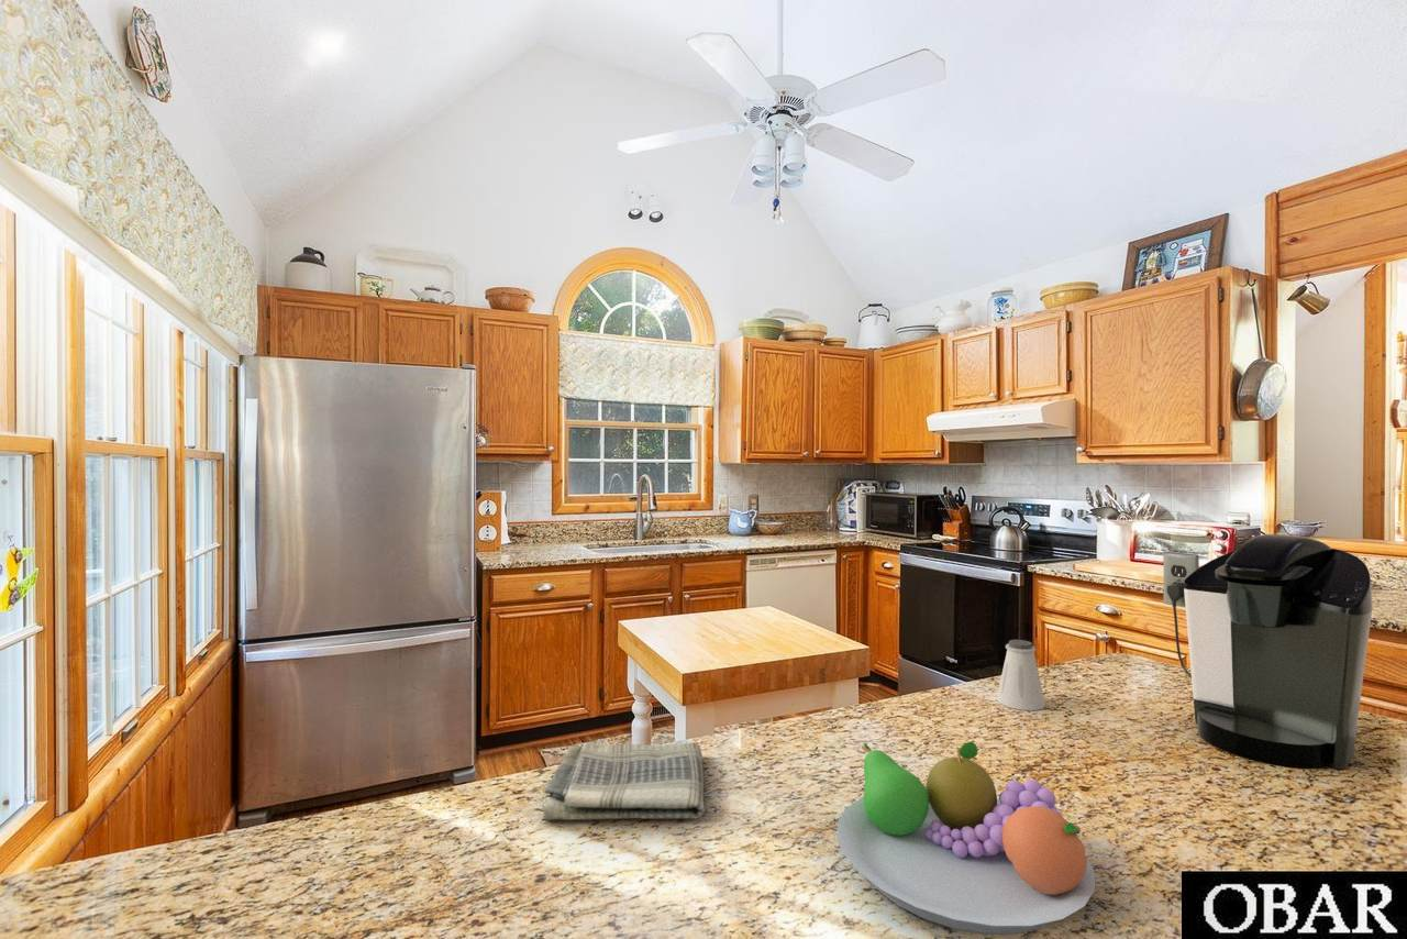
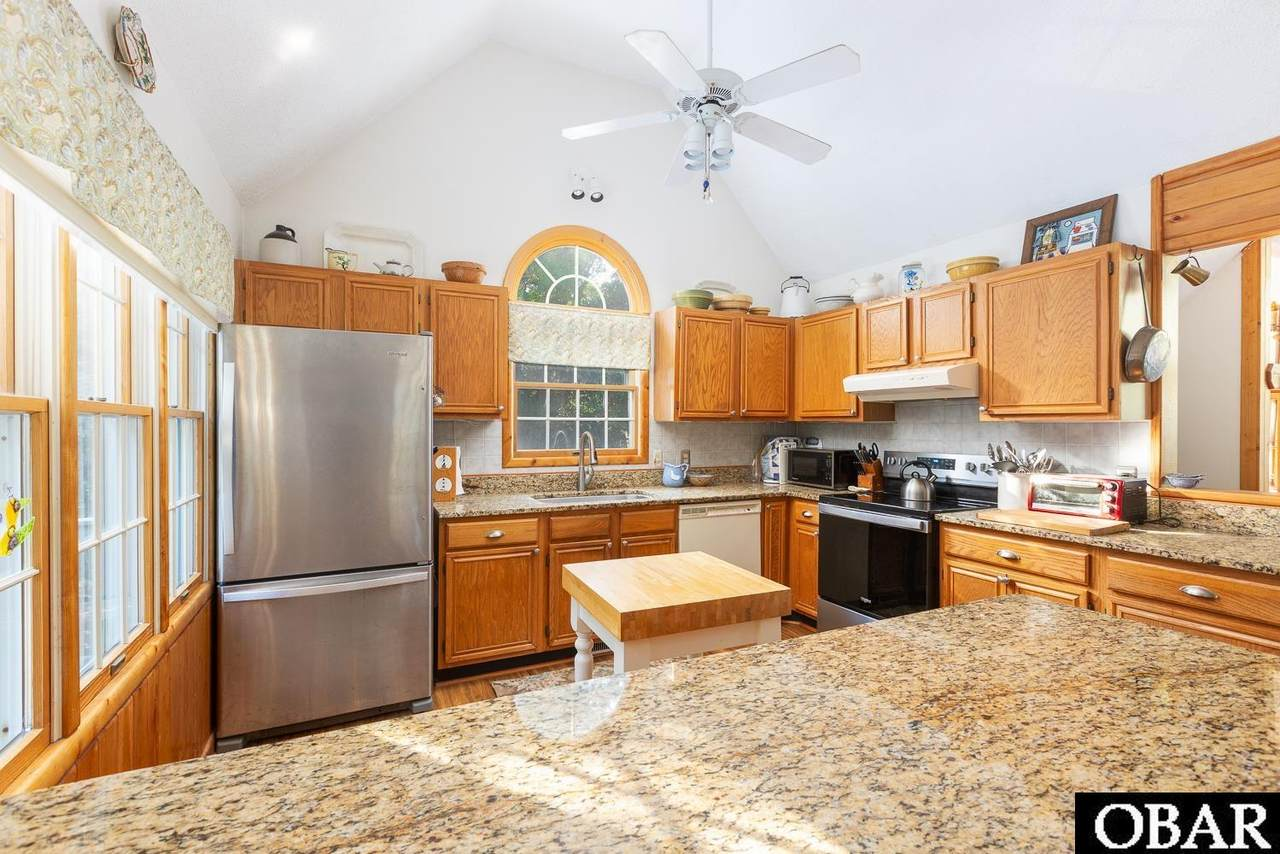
- fruit bowl [835,741,1096,936]
- coffee maker [1163,533,1374,770]
- dish towel [542,741,706,821]
- saltshaker [996,639,1046,711]
